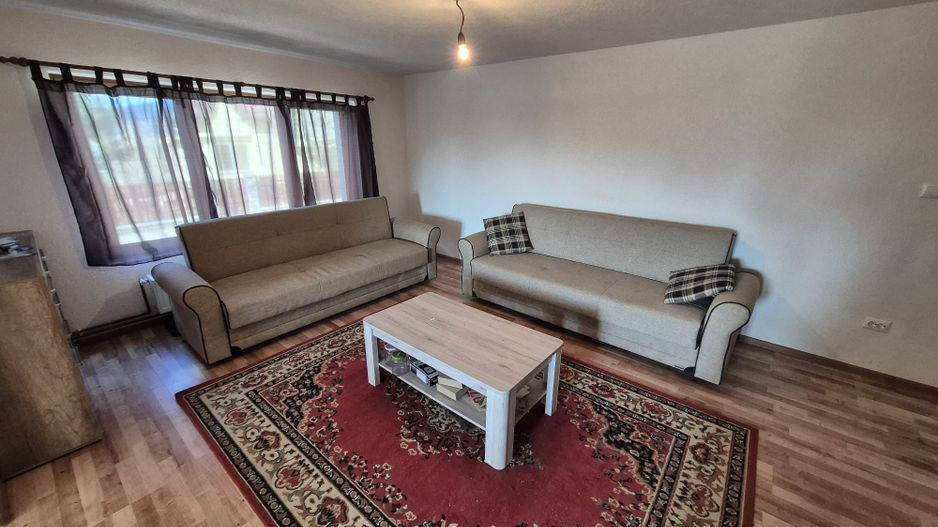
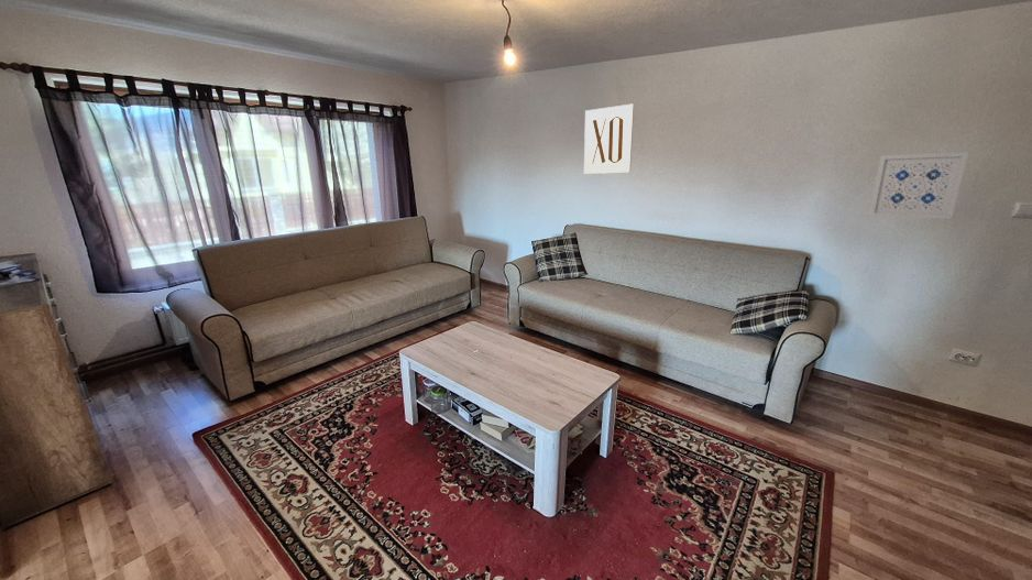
+ wall art [583,102,635,175]
+ wall art [868,151,969,220]
